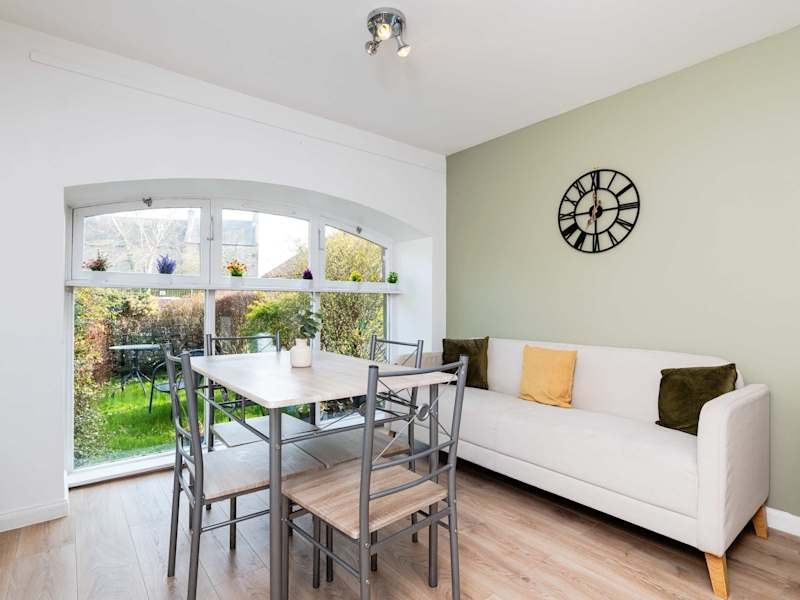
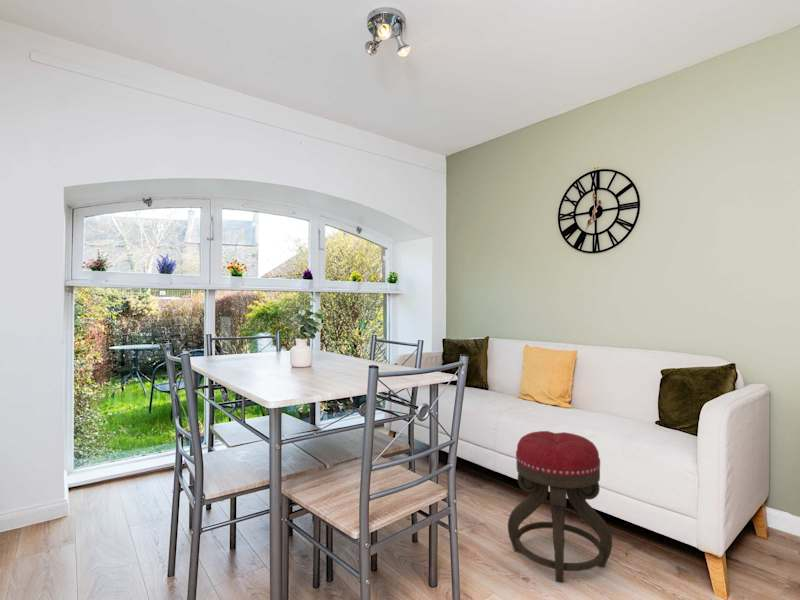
+ ottoman [507,430,613,584]
